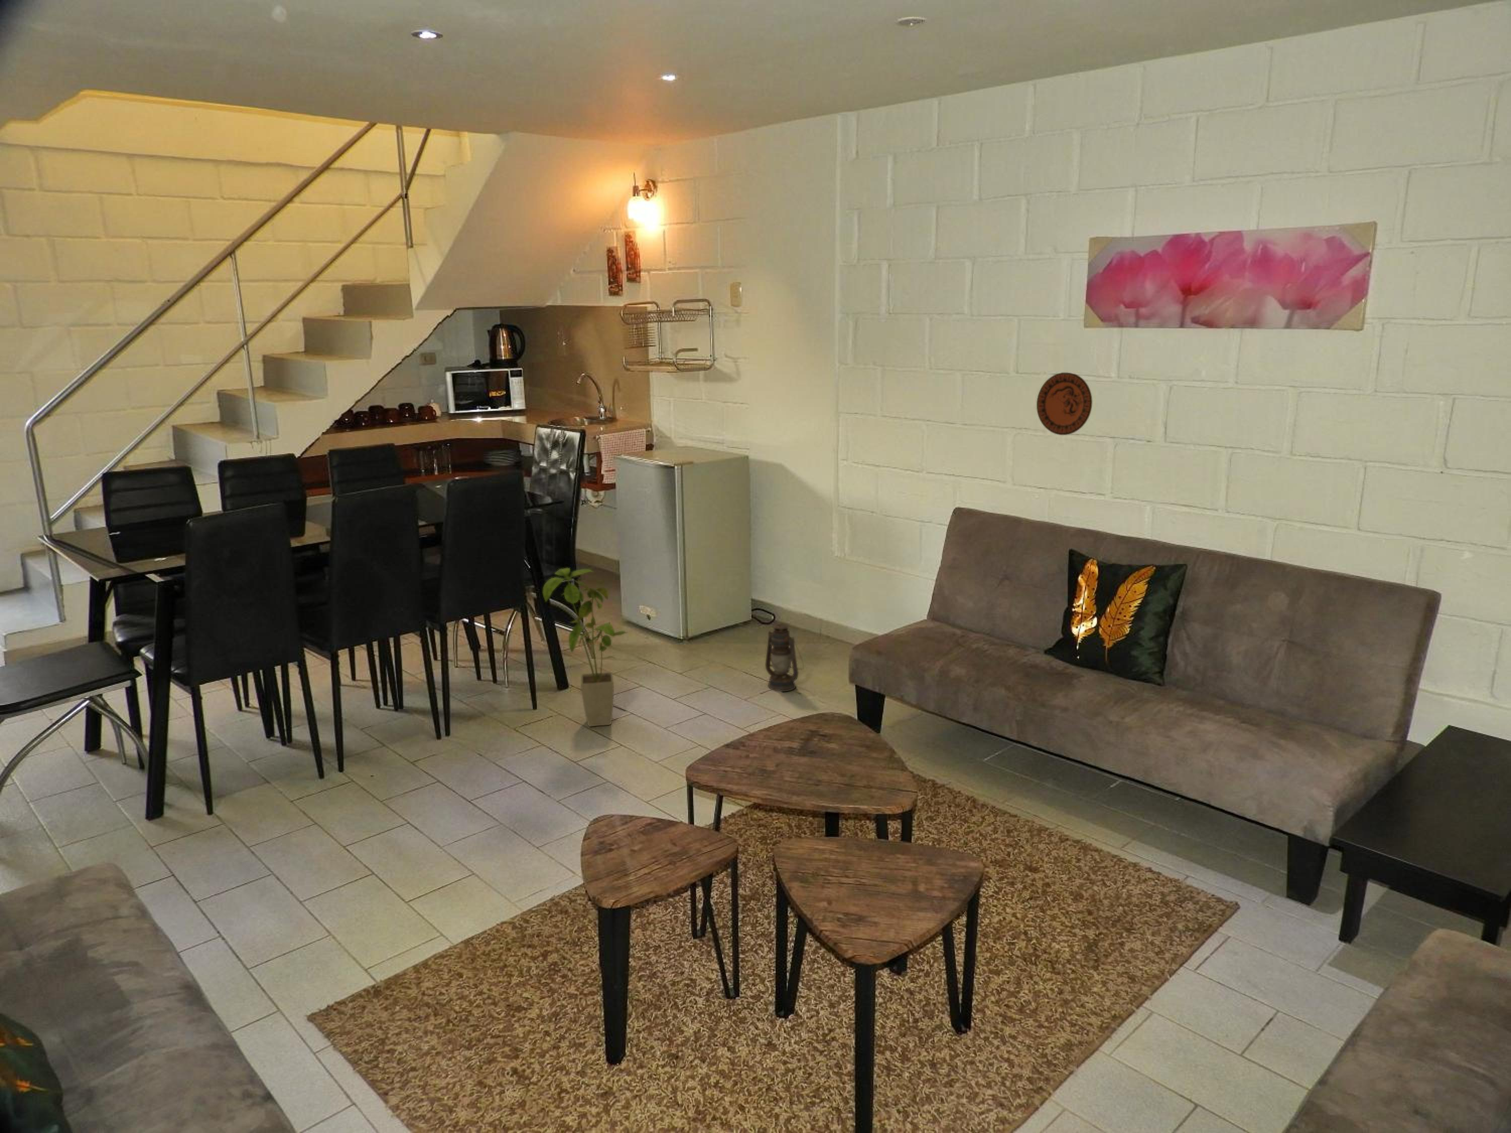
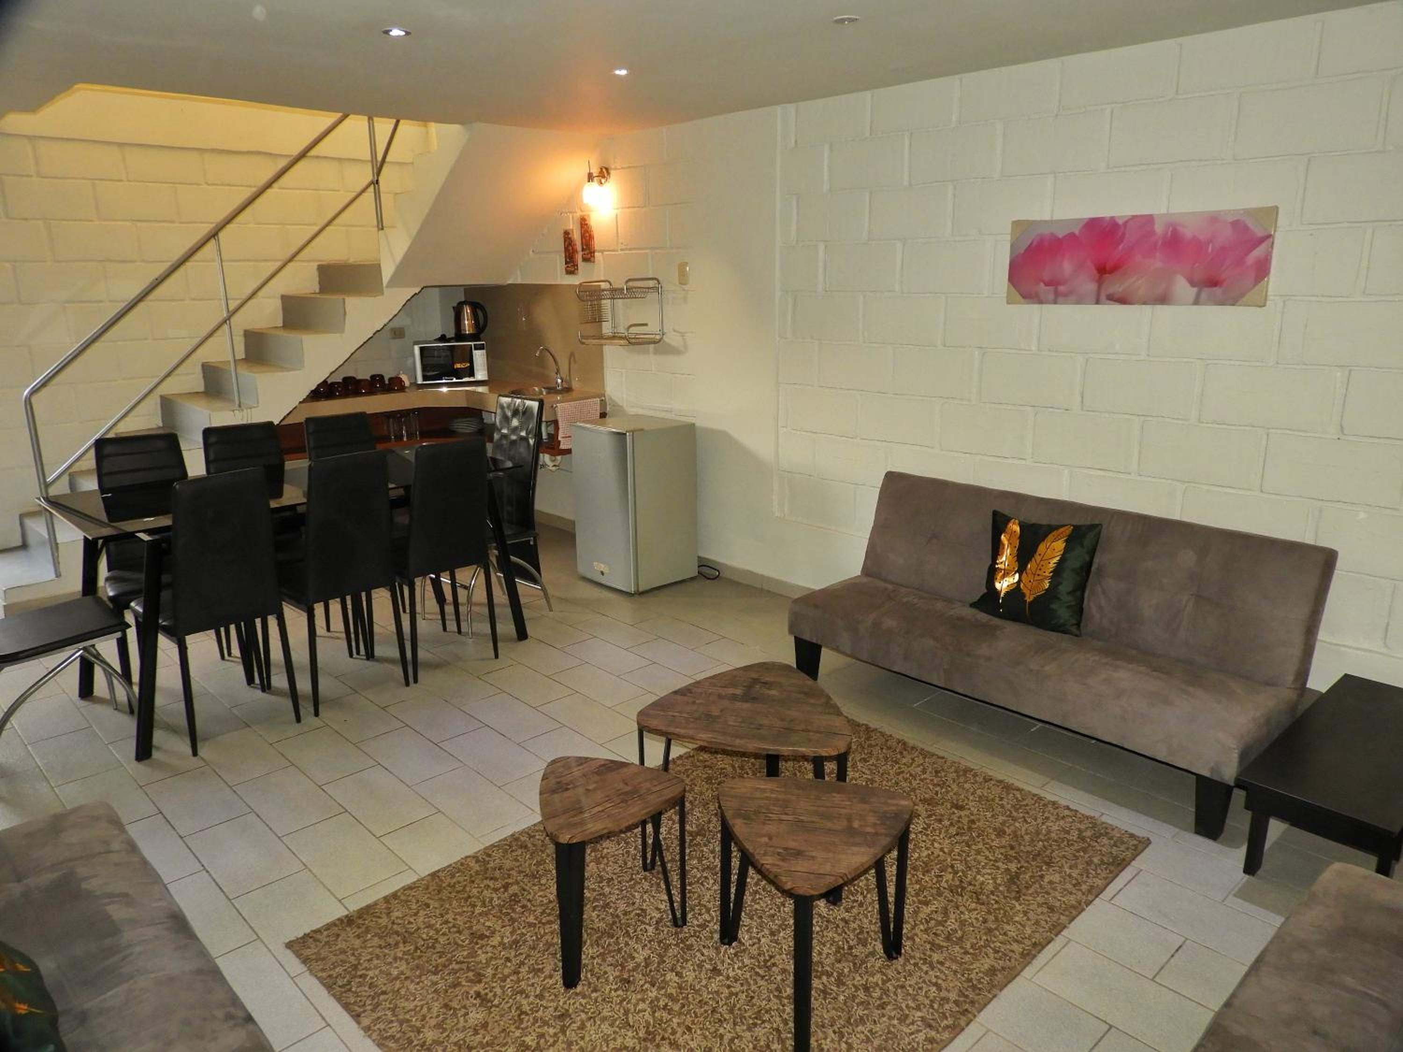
- lantern [765,622,804,693]
- house plant [543,568,629,727]
- decorative plate [1036,373,1093,436]
